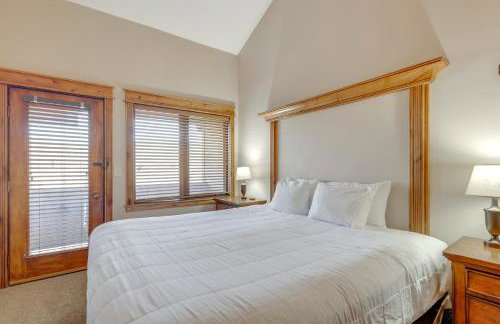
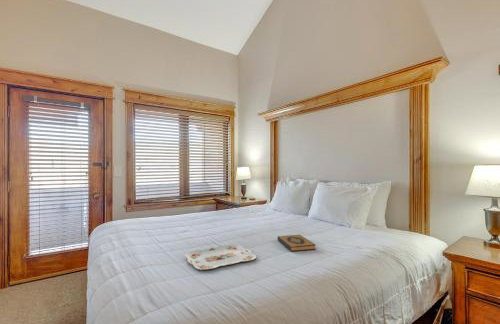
+ serving tray [184,244,257,271]
+ hardback book [276,234,317,252]
